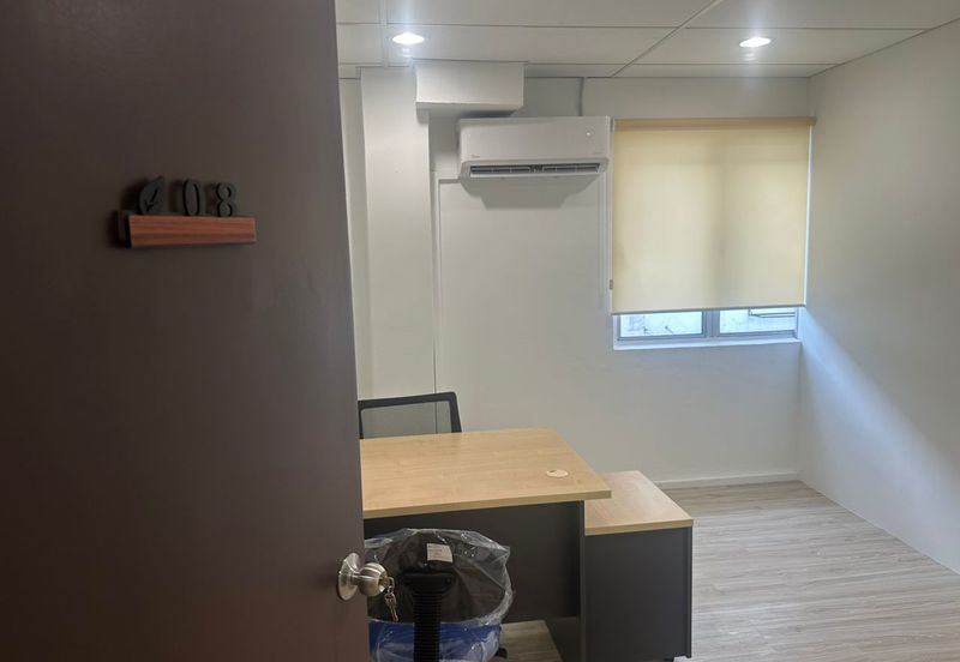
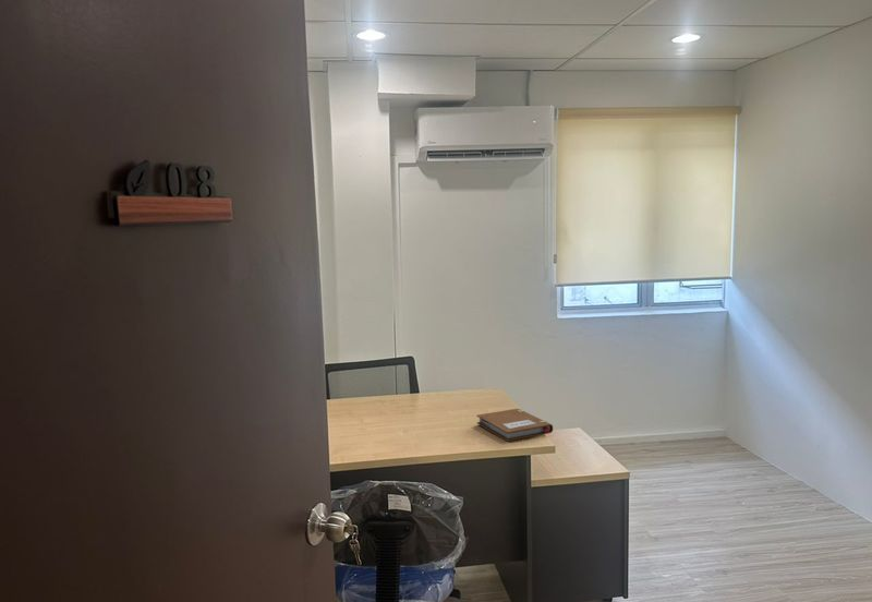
+ notebook [475,408,554,443]
